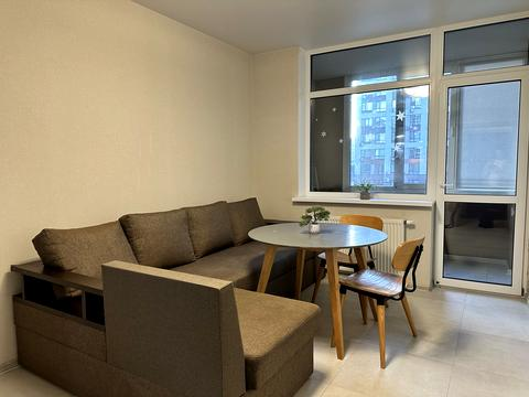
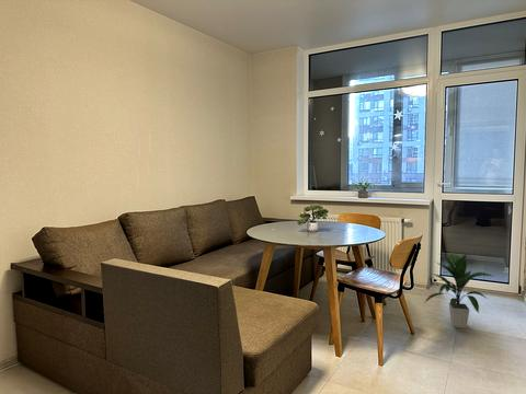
+ indoor plant [423,253,493,329]
